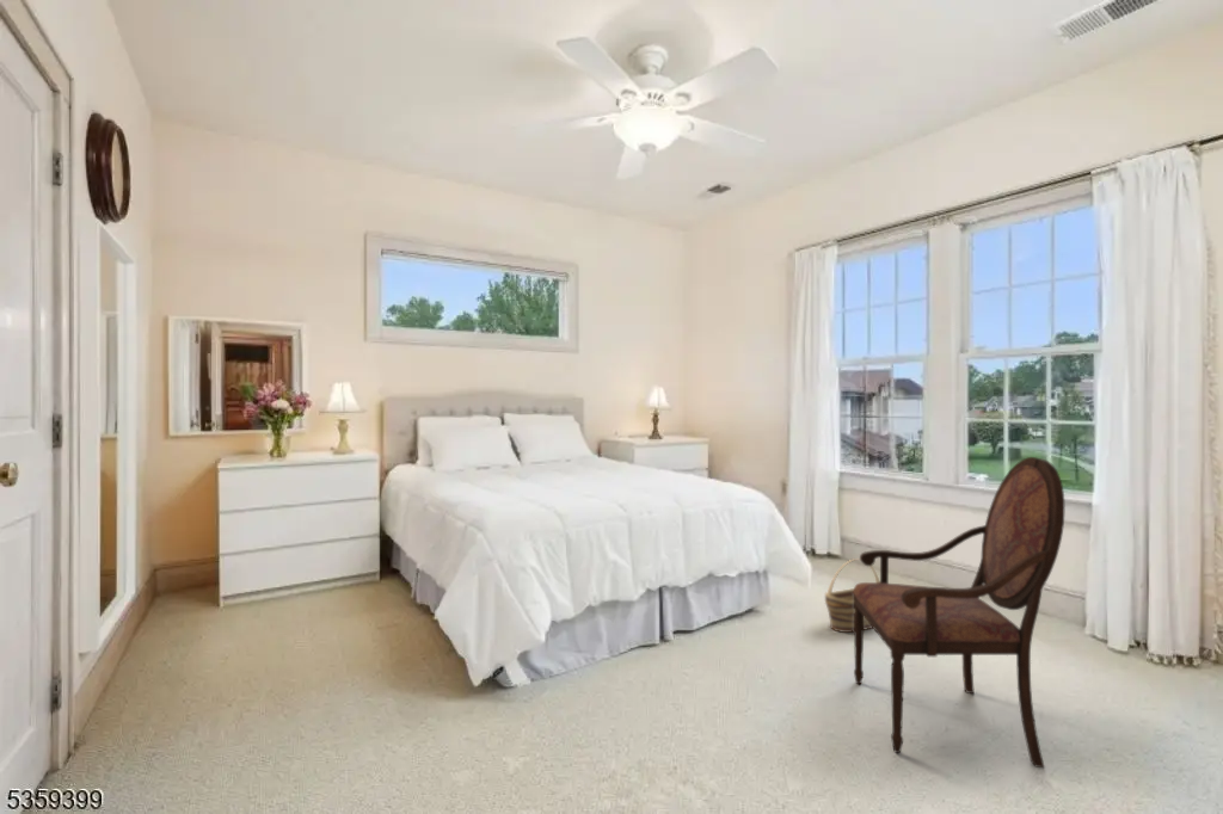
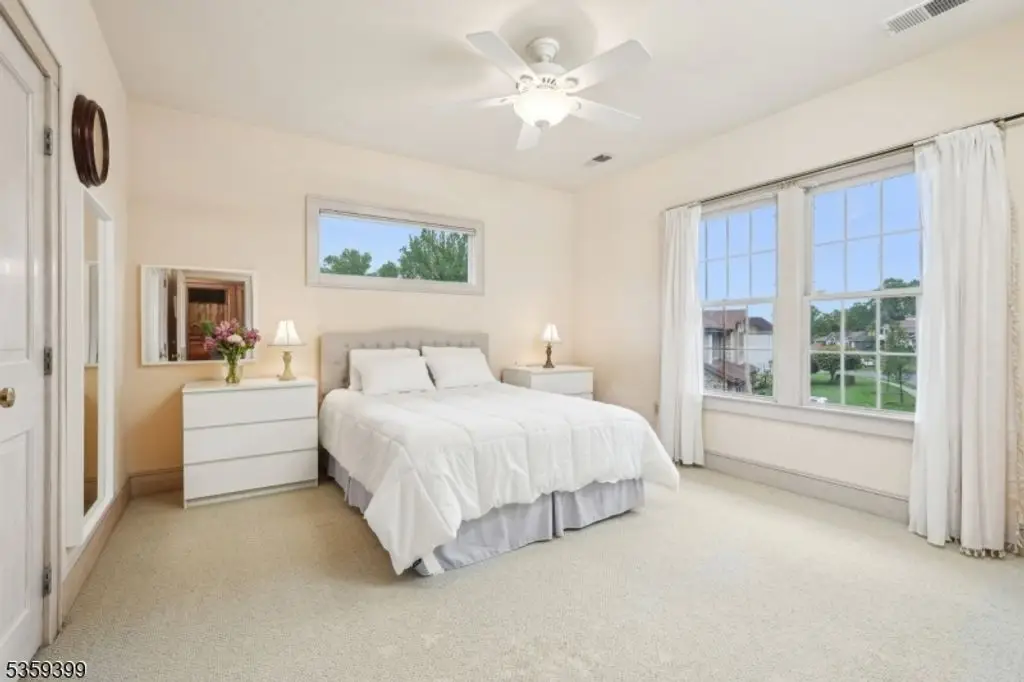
- basket [824,557,880,634]
- armchair [853,456,1067,769]
